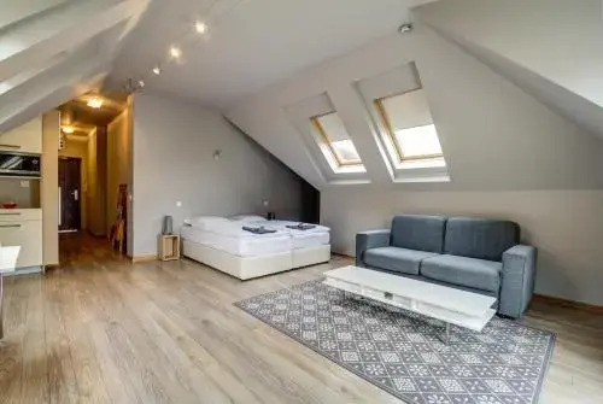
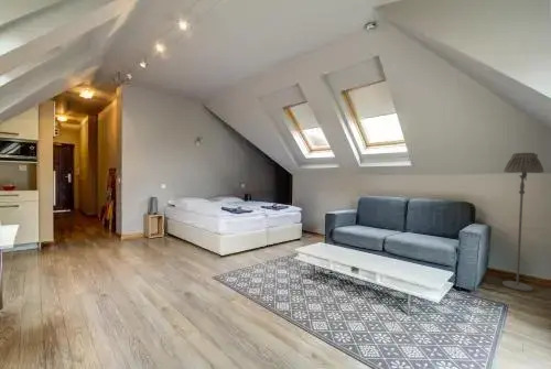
+ floor lamp [501,152,544,292]
